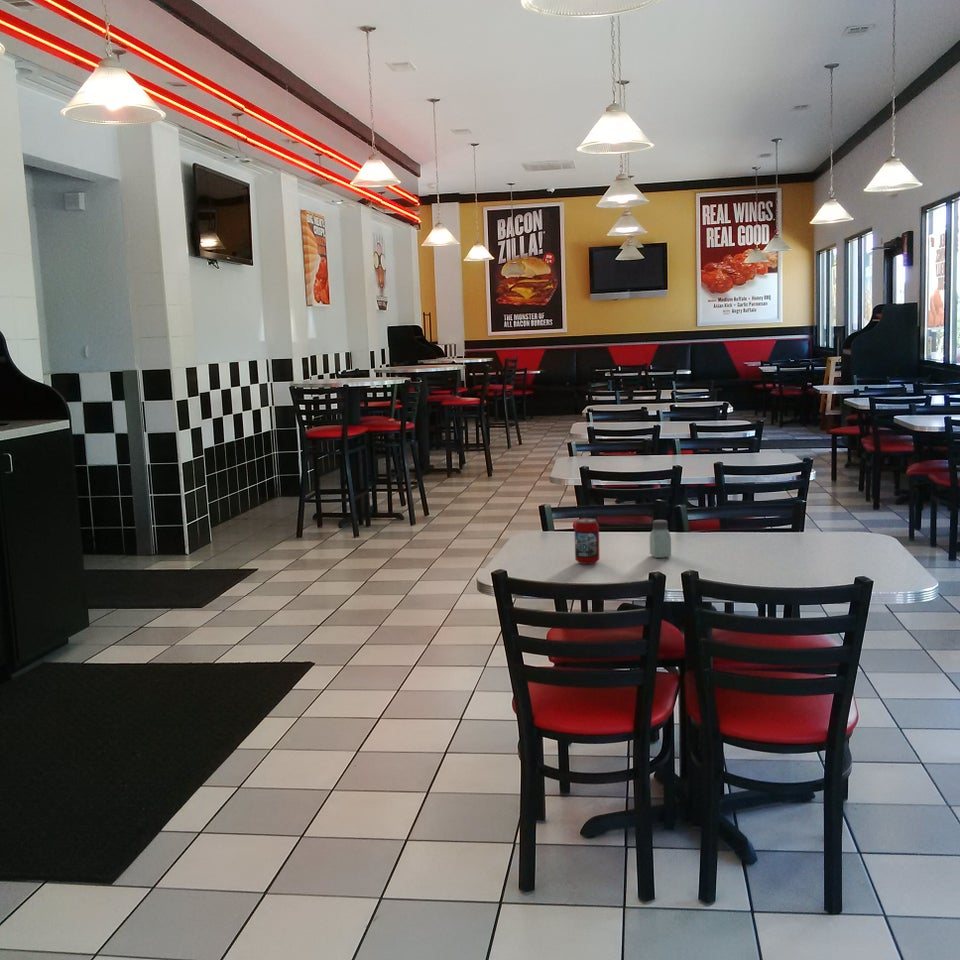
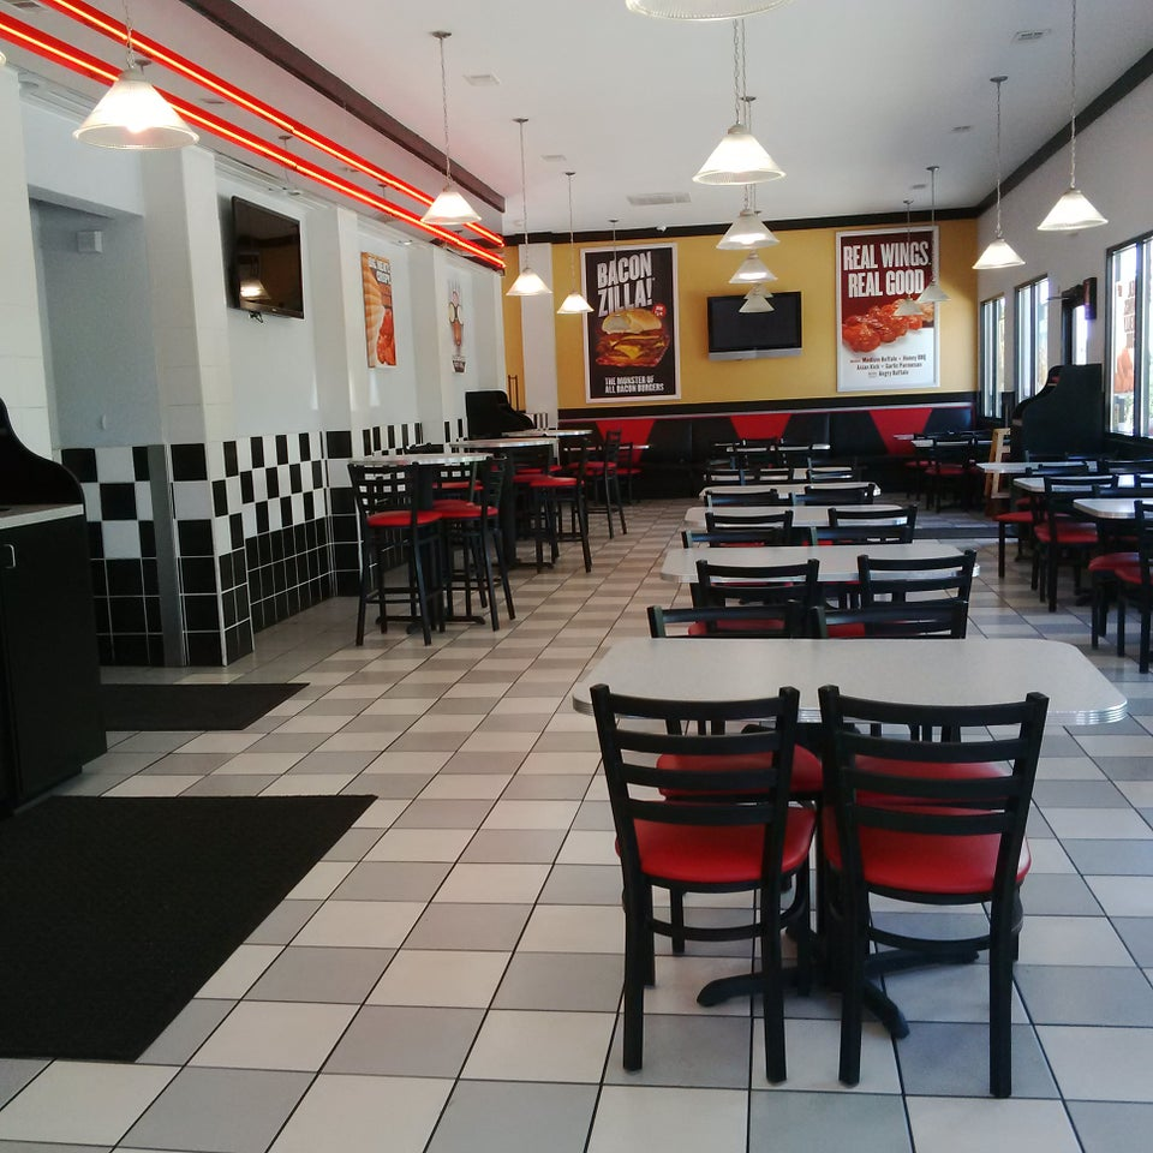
- beverage can [574,517,600,565]
- saltshaker [649,519,672,559]
